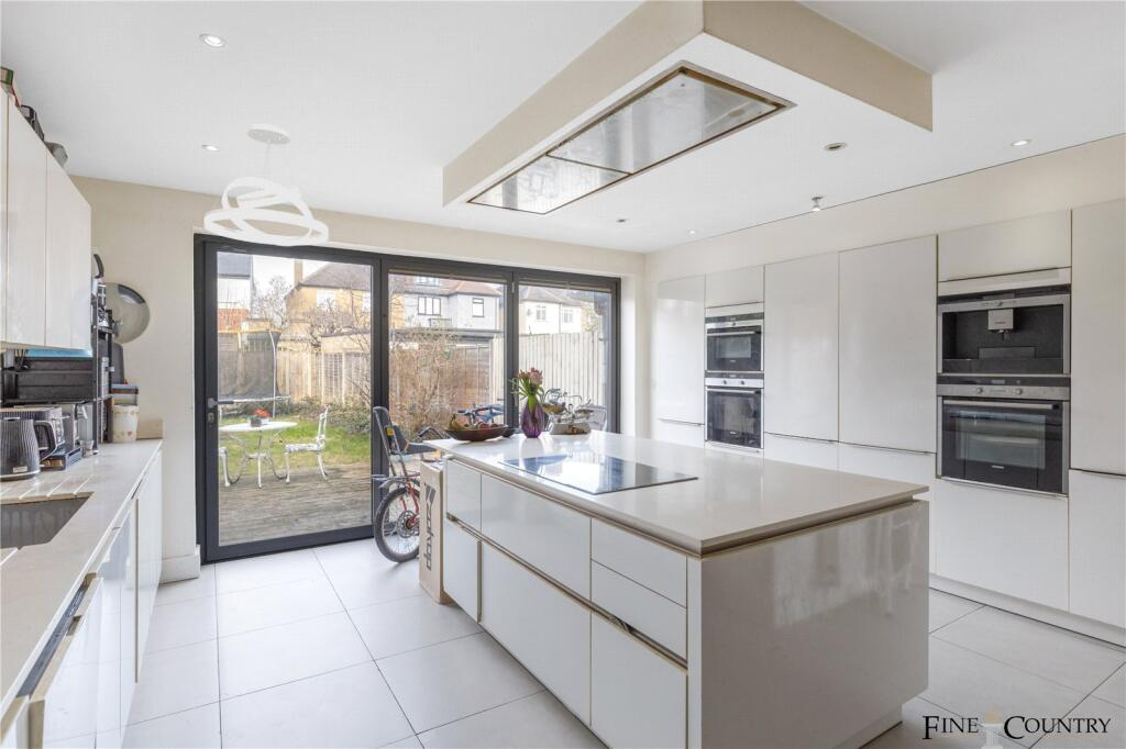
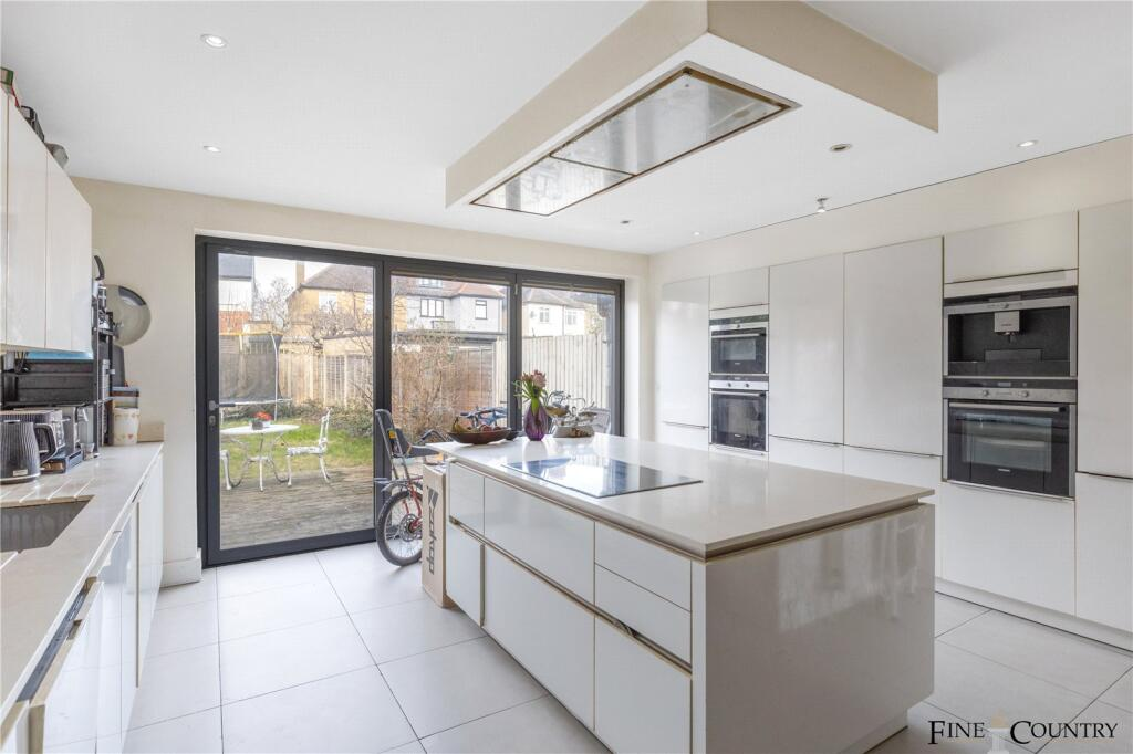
- pendant light [203,123,330,247]
